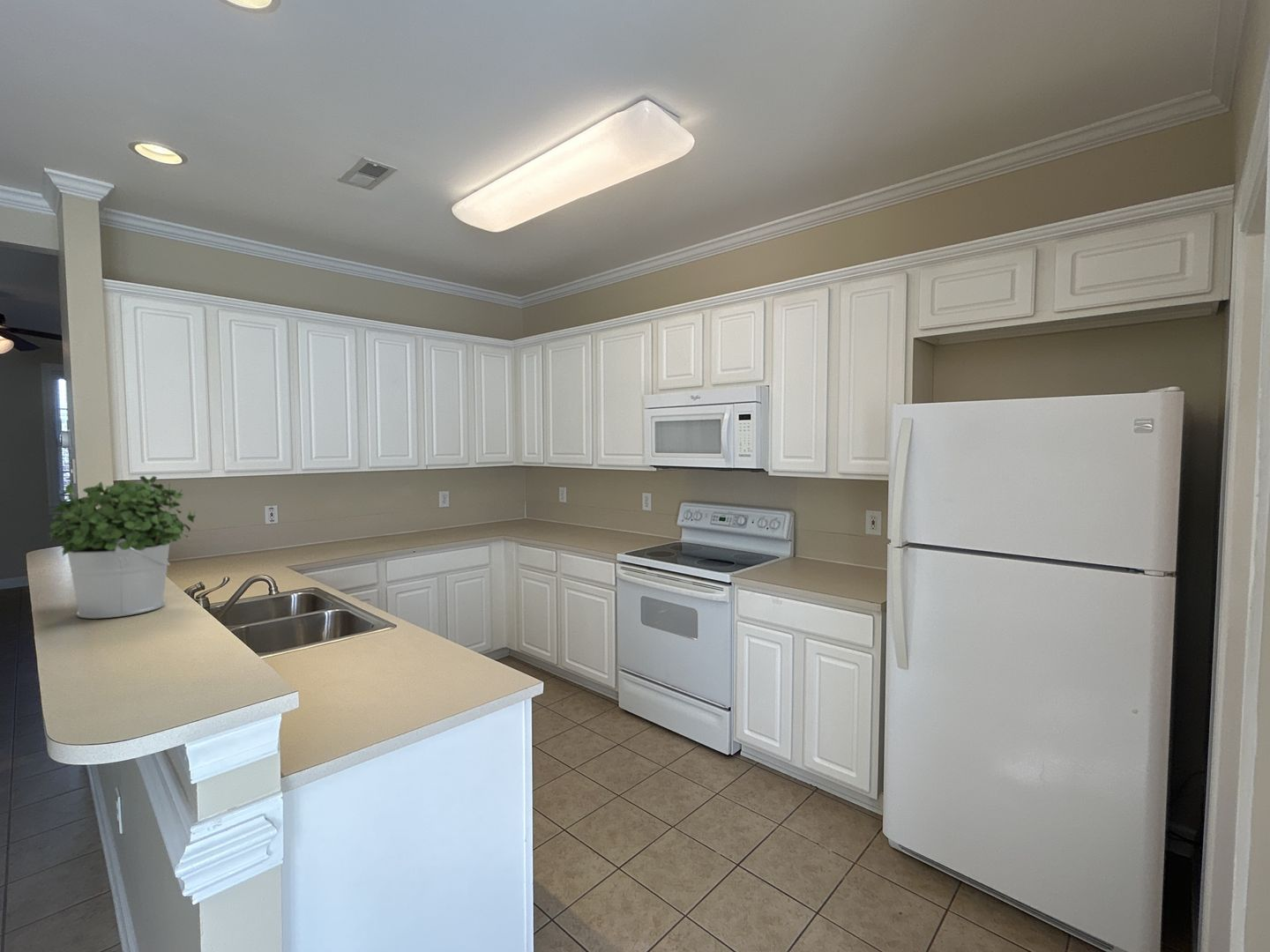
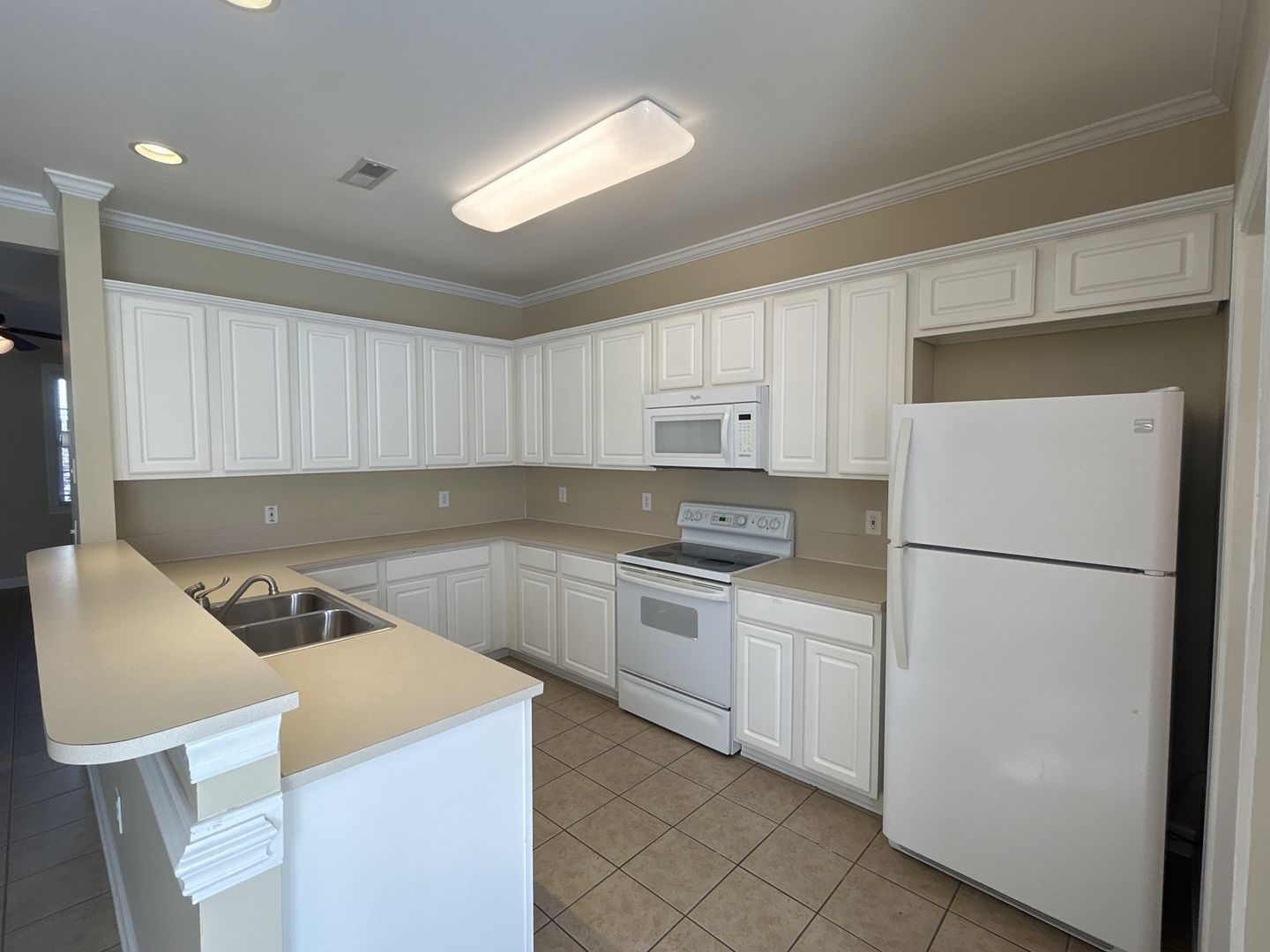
- potted plant [48,475,199,620]
